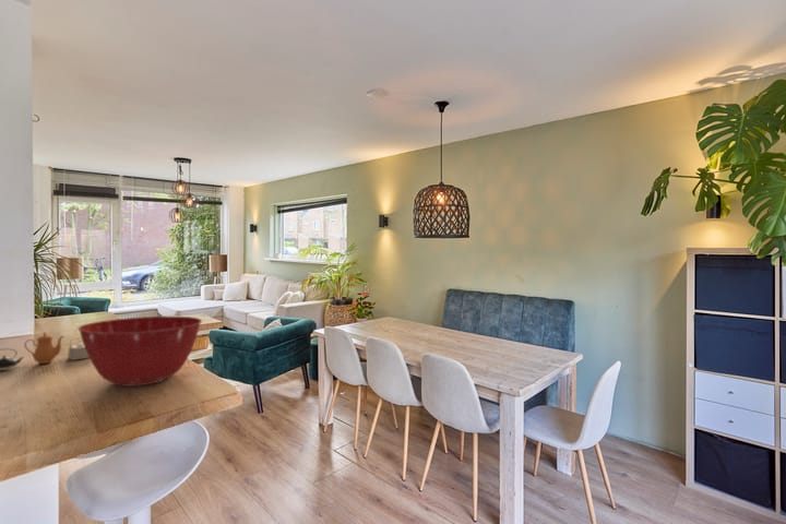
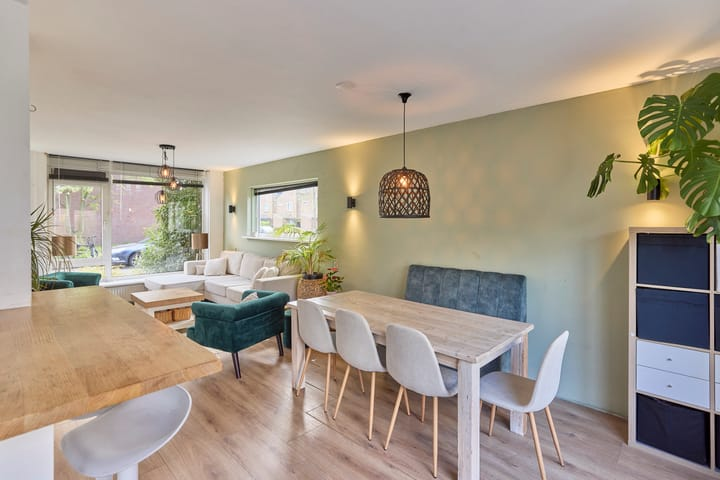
- teapot [0,332,90,370]
- mixing bowl [76,315,203,388]
